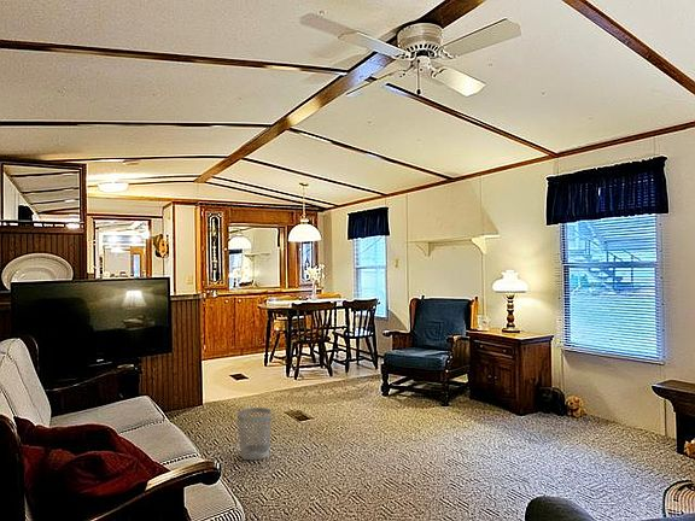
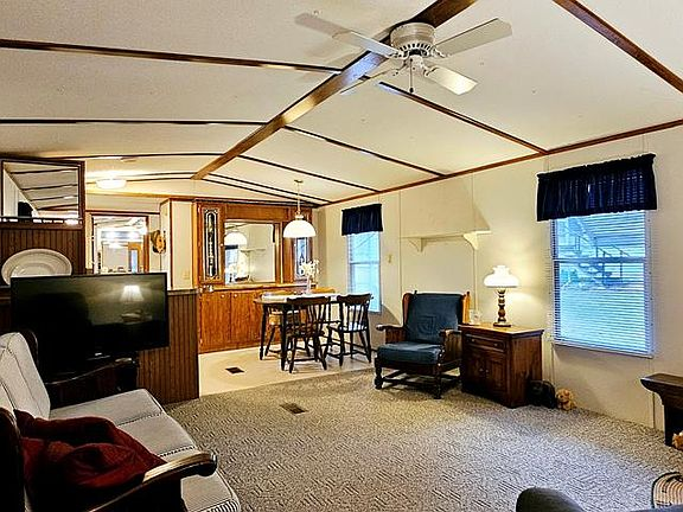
- wastebasket [235,406,273,461]
